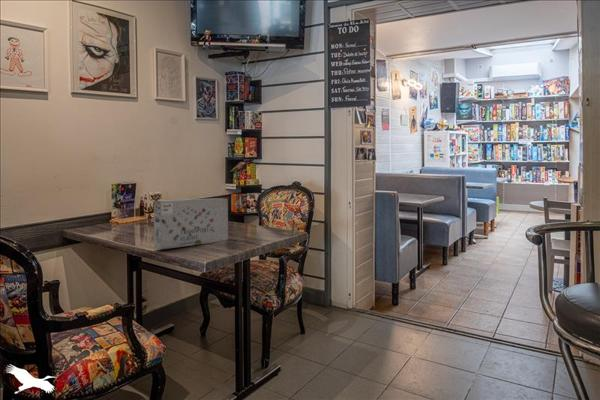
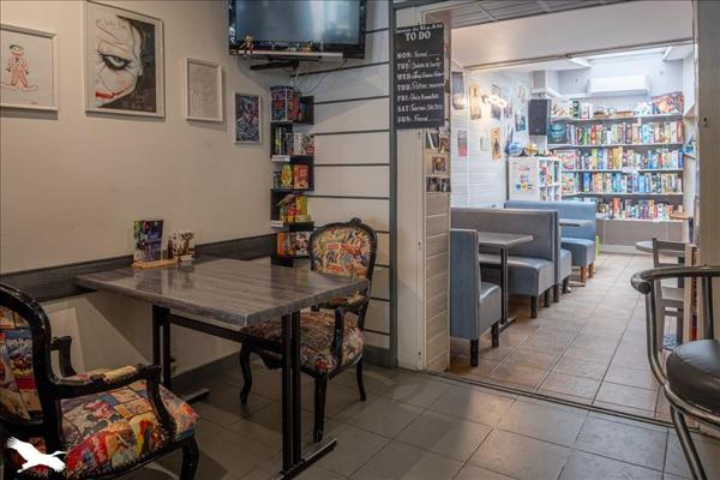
- toy set box [153,197,229,250]
